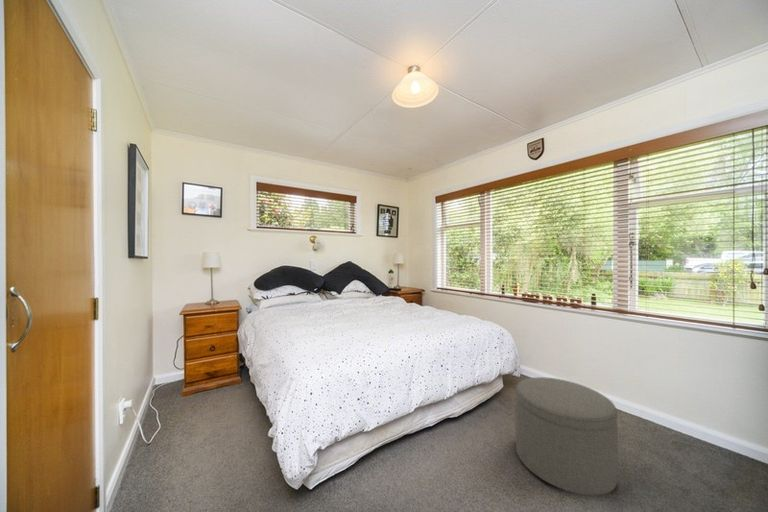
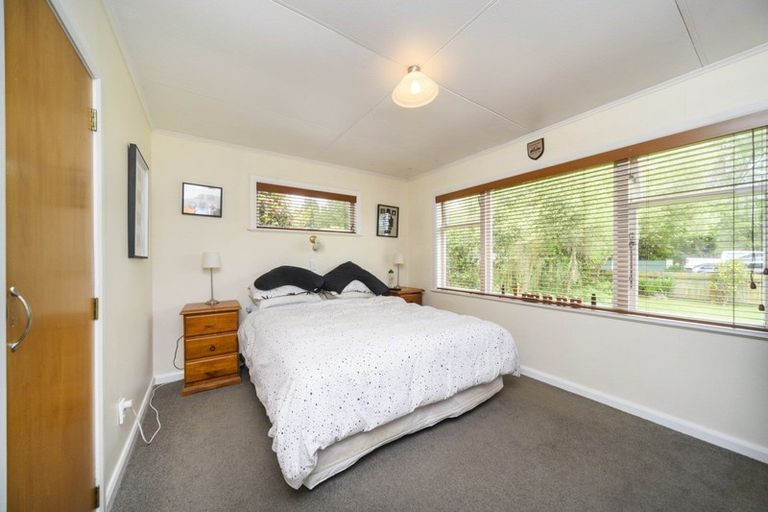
- ottoman [514,376,619,497]
